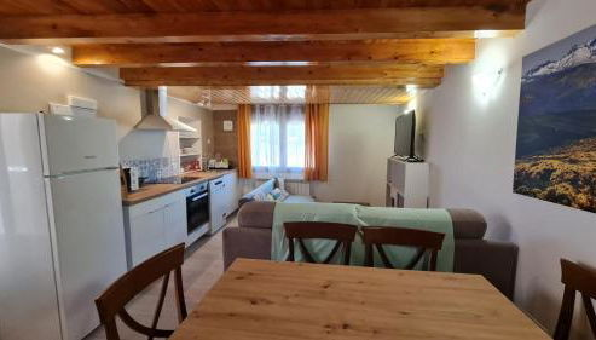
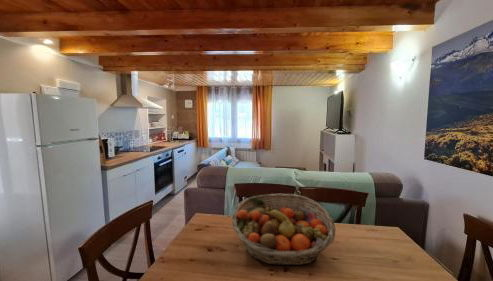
+ fruit basket [231,193,337,266]
